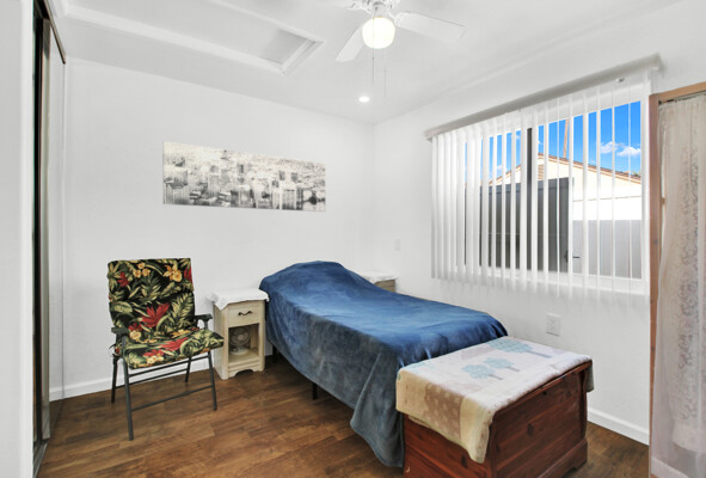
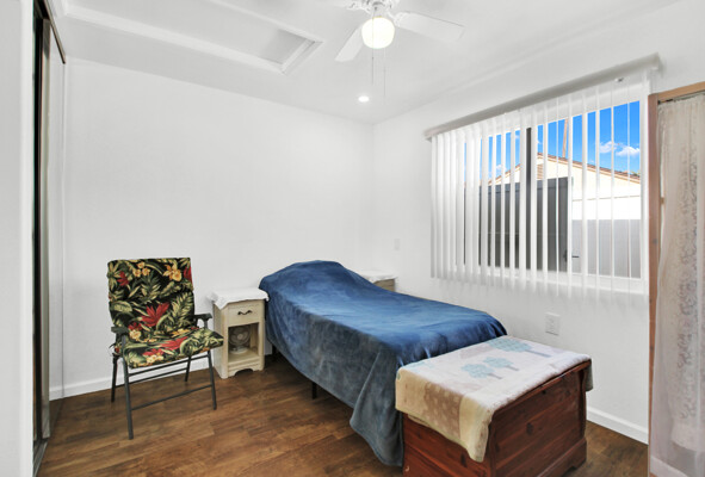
- wall art [162,140,326,213]
